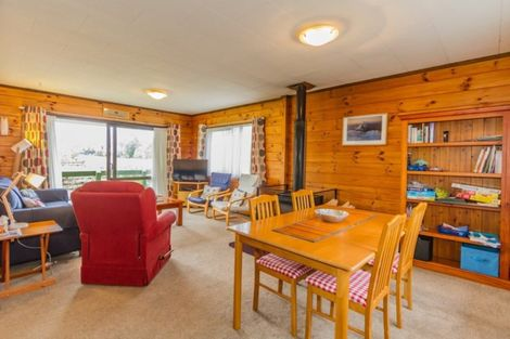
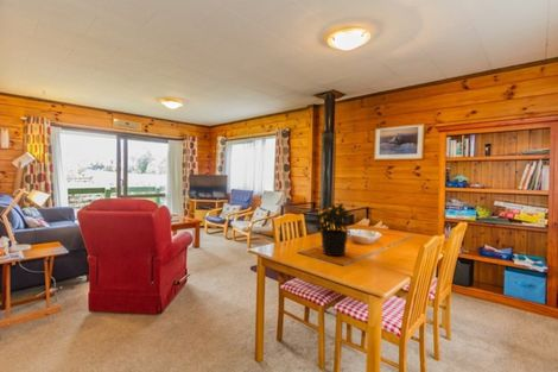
+ potted plant [309,202,355,257]
